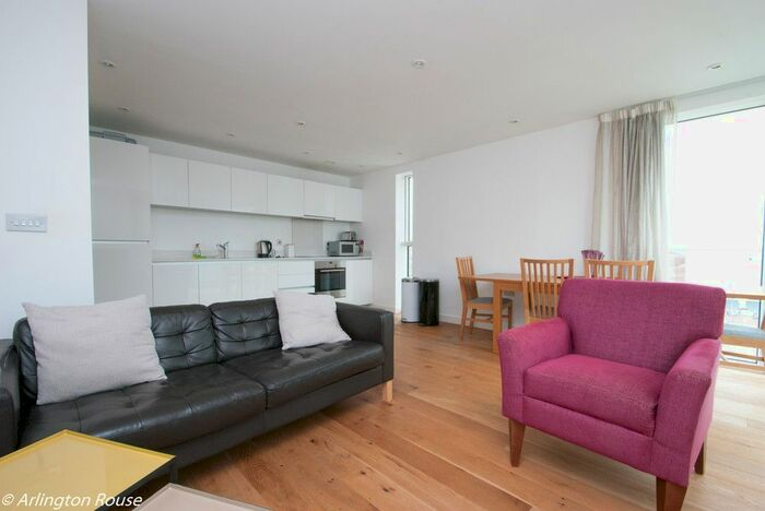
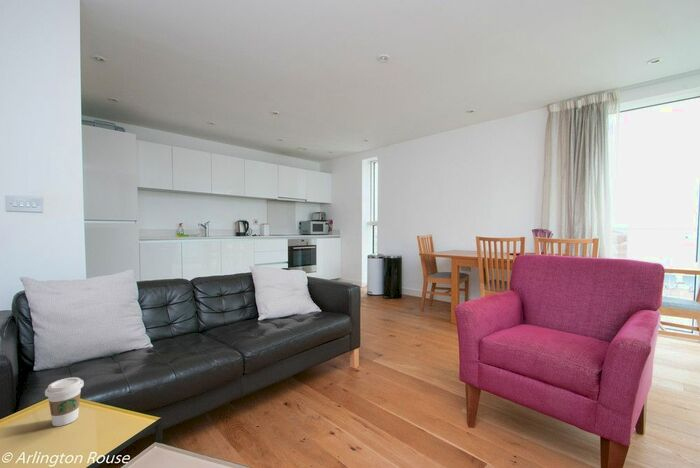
+ coffee cup [44,376,85,427]
